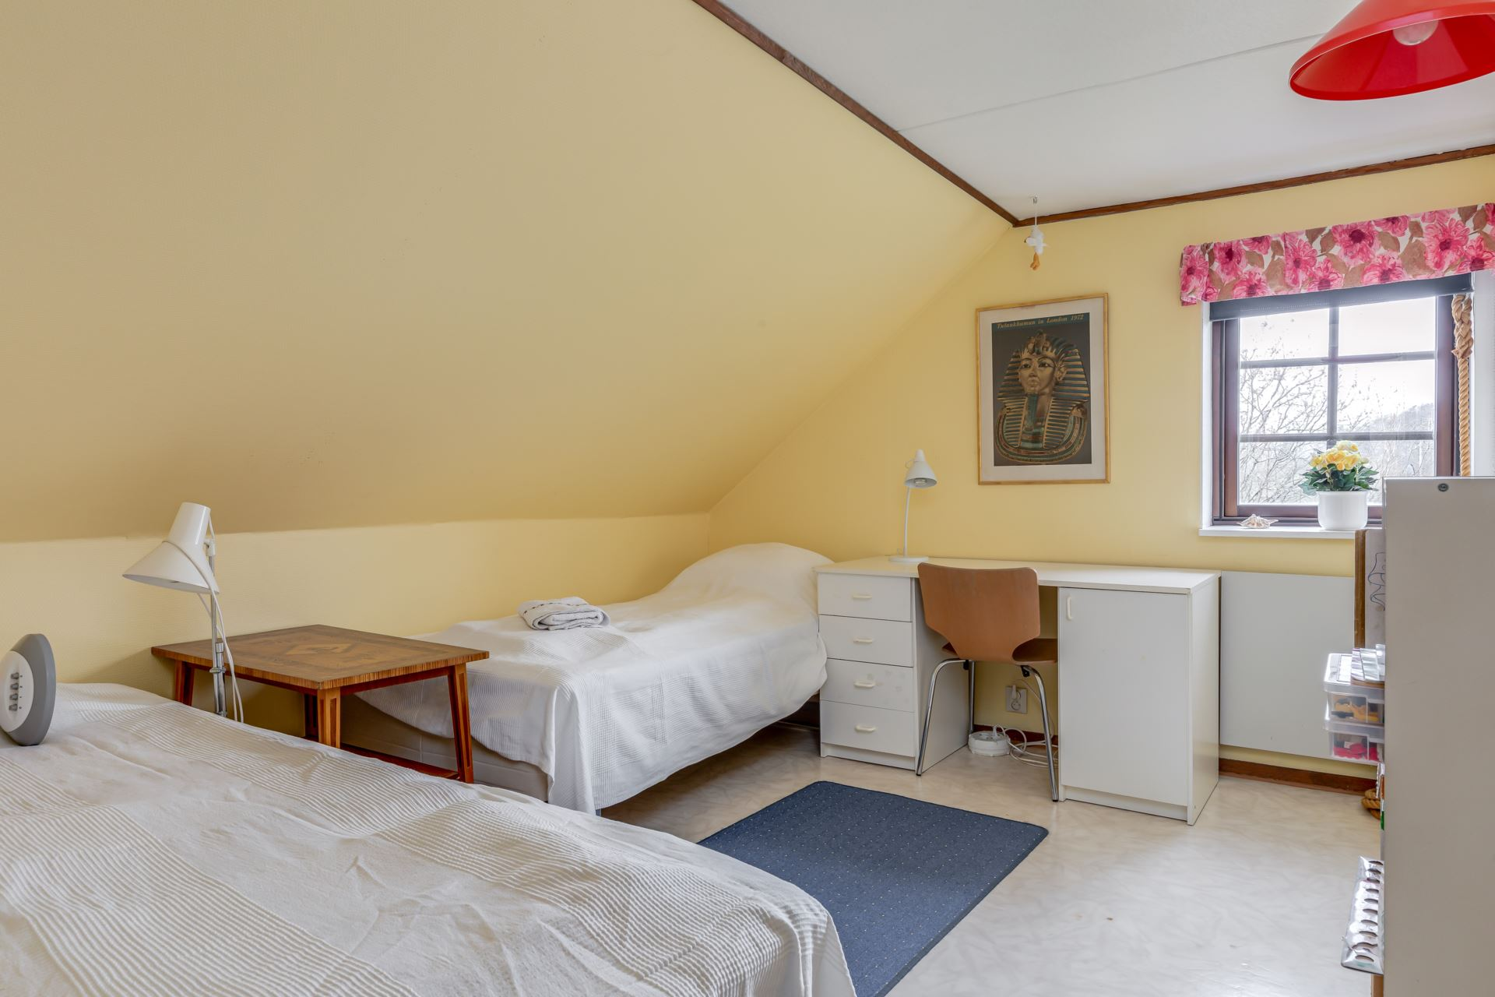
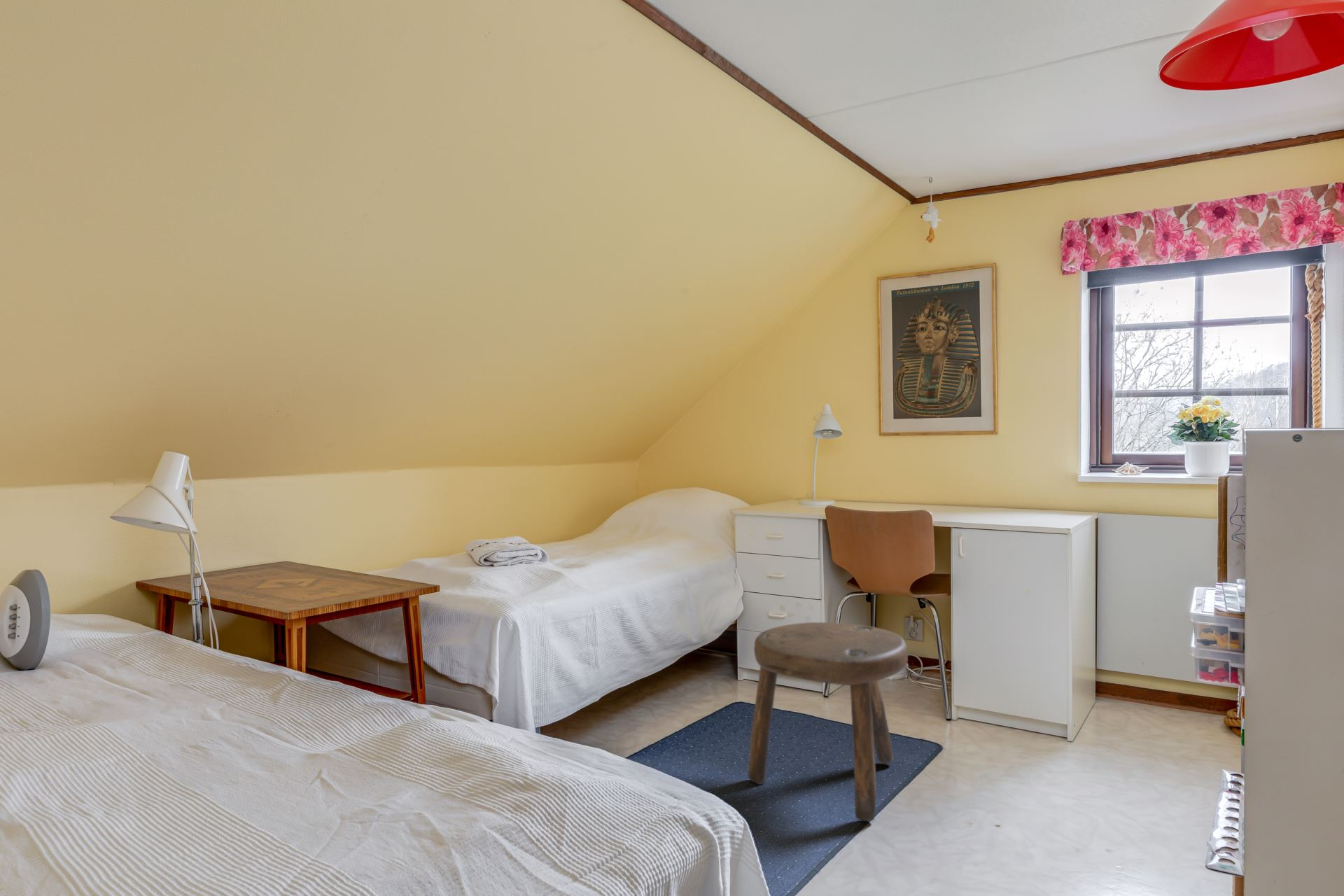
+ stool [747,622,909,822]
